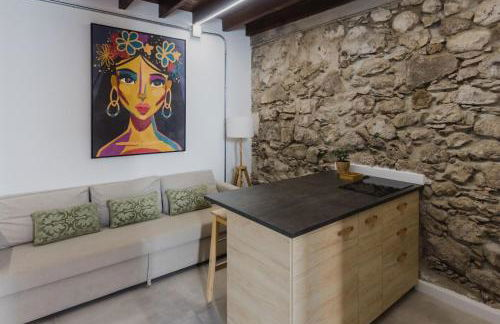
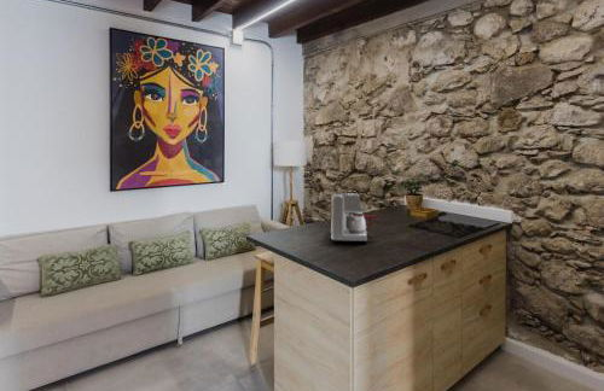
+ coffee maker [330,193,377,243]
